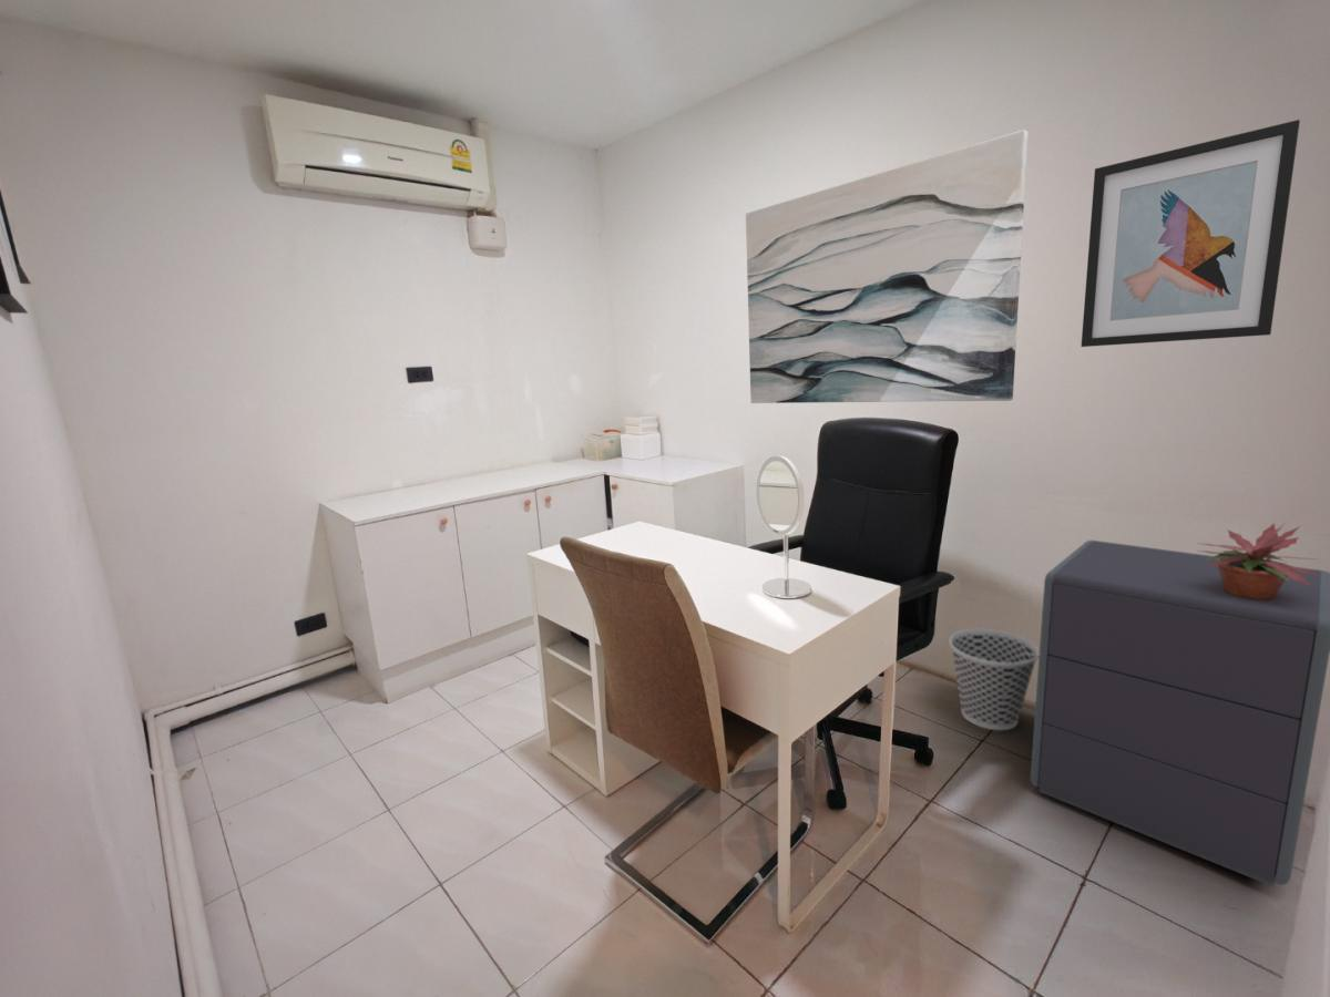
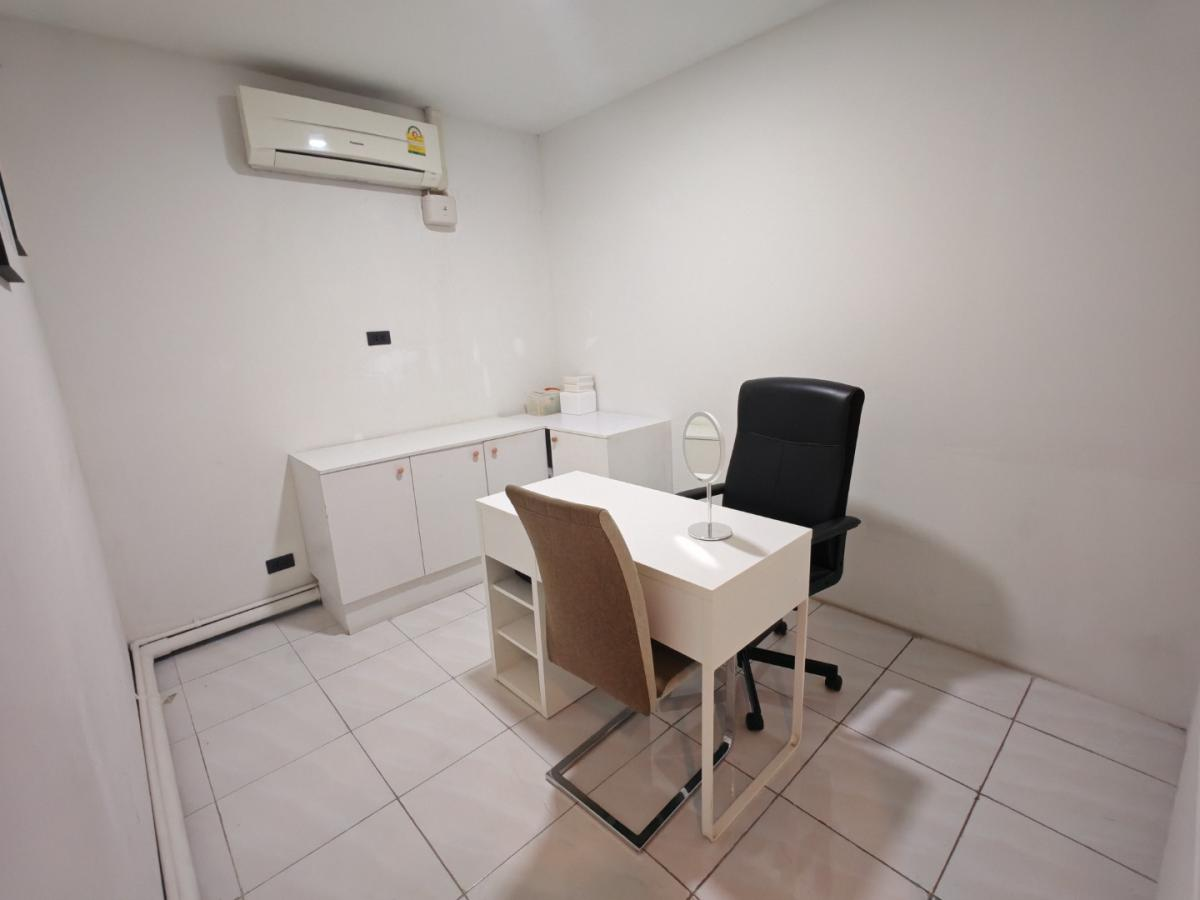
- potted plant [1195,521,1320,600]
- wall art [745,129,1029,404]
- filing cabinet [1030,539,1330,888]
- wall art [1081,119,1301,348]
- wastebasket [949,628,1040,731]
